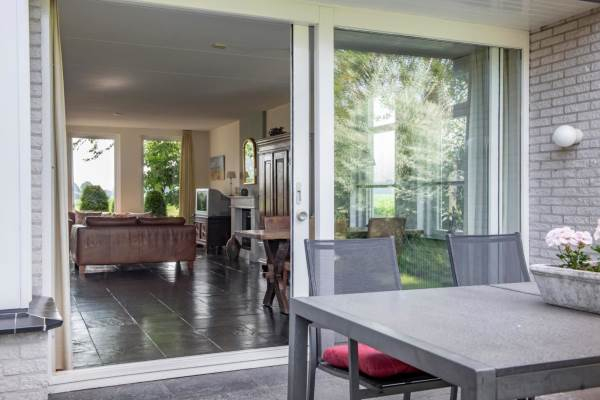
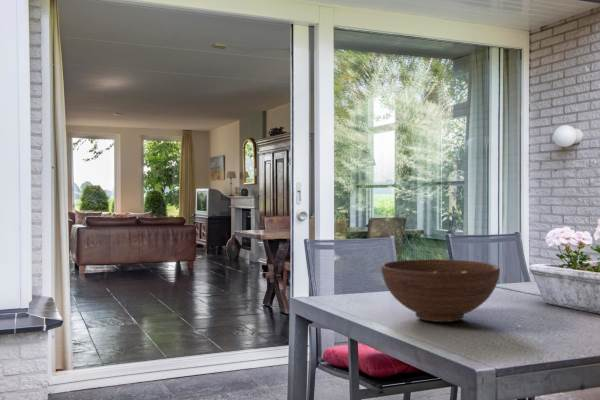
+ fruit bowl [380,258,501,323]
